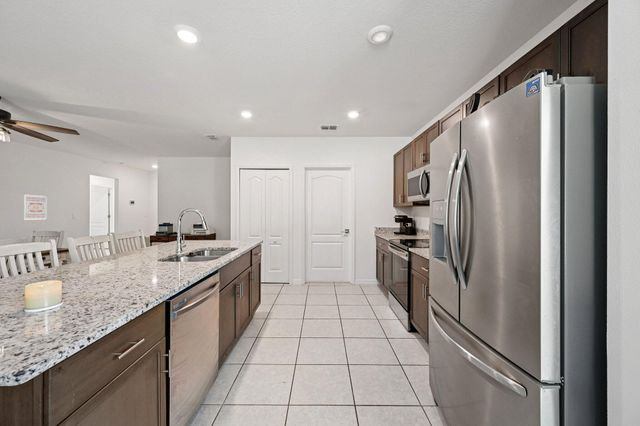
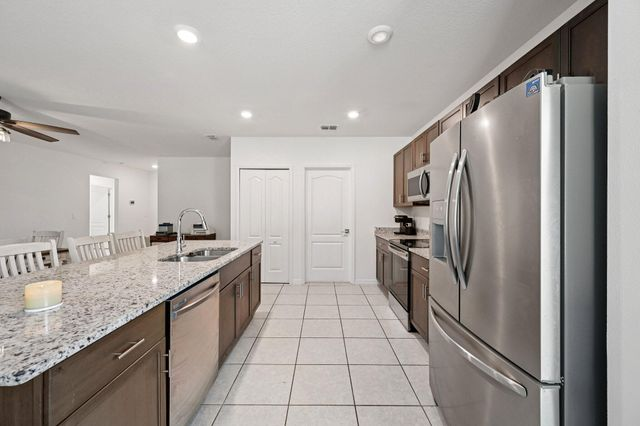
- wall art [23,193,48,222]
